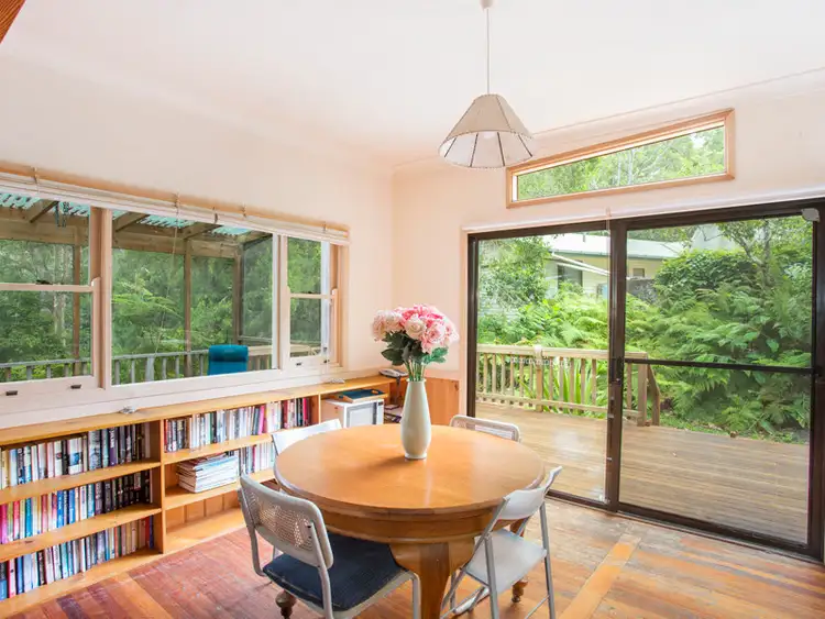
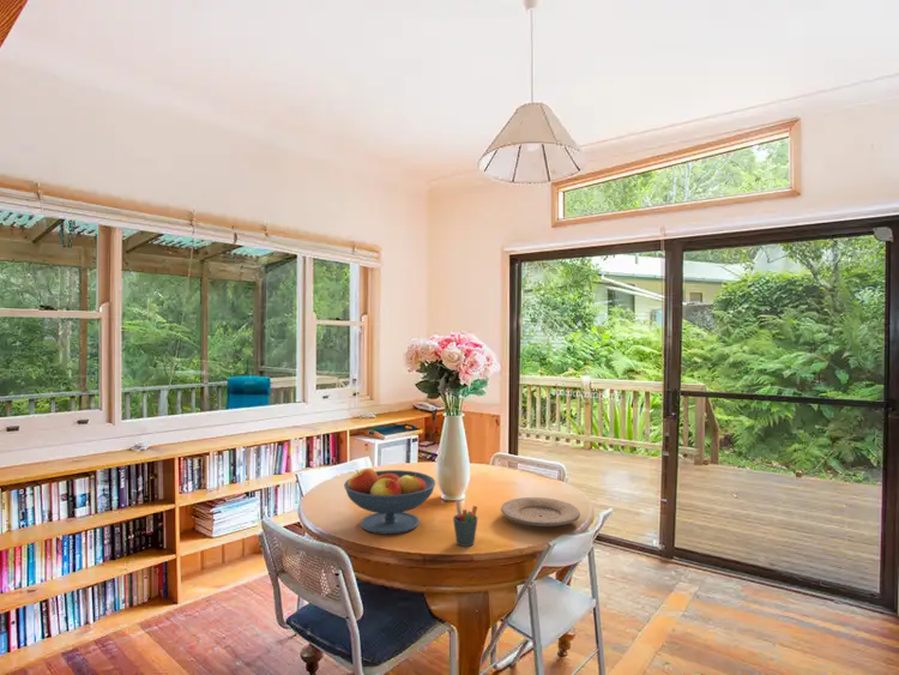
+ plate [500,496,581,528]
+ pen holder [452,500,479,548]
+ fruit bowl [343,468,436,536]
